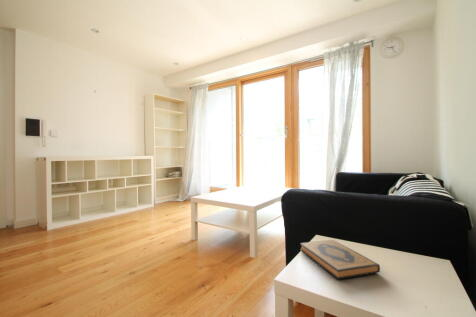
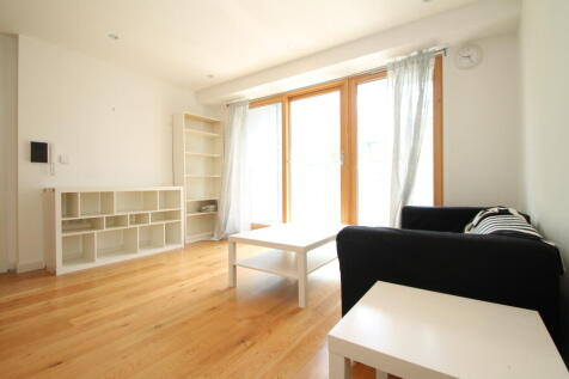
- hardback book [299,239,381,280]
